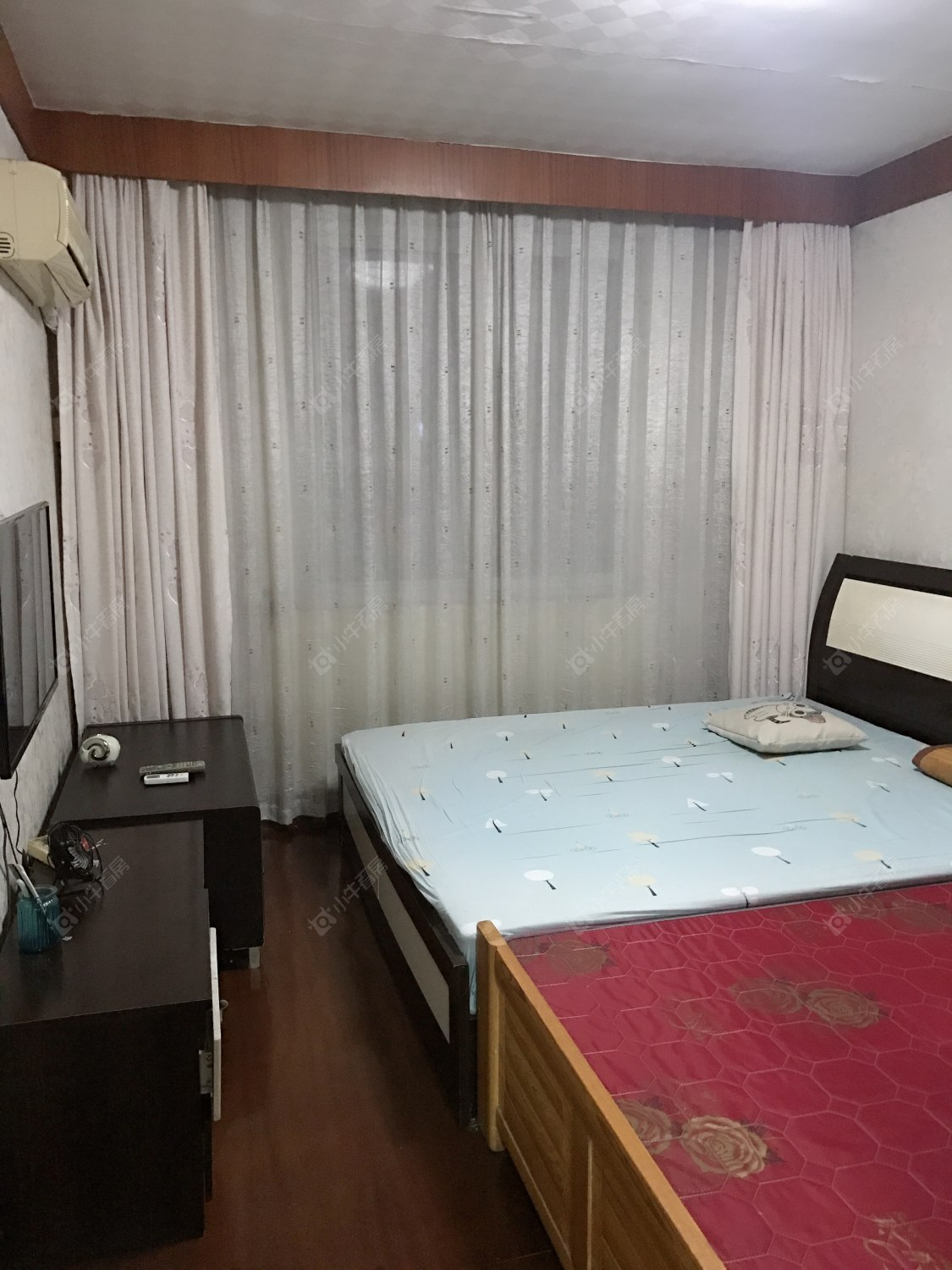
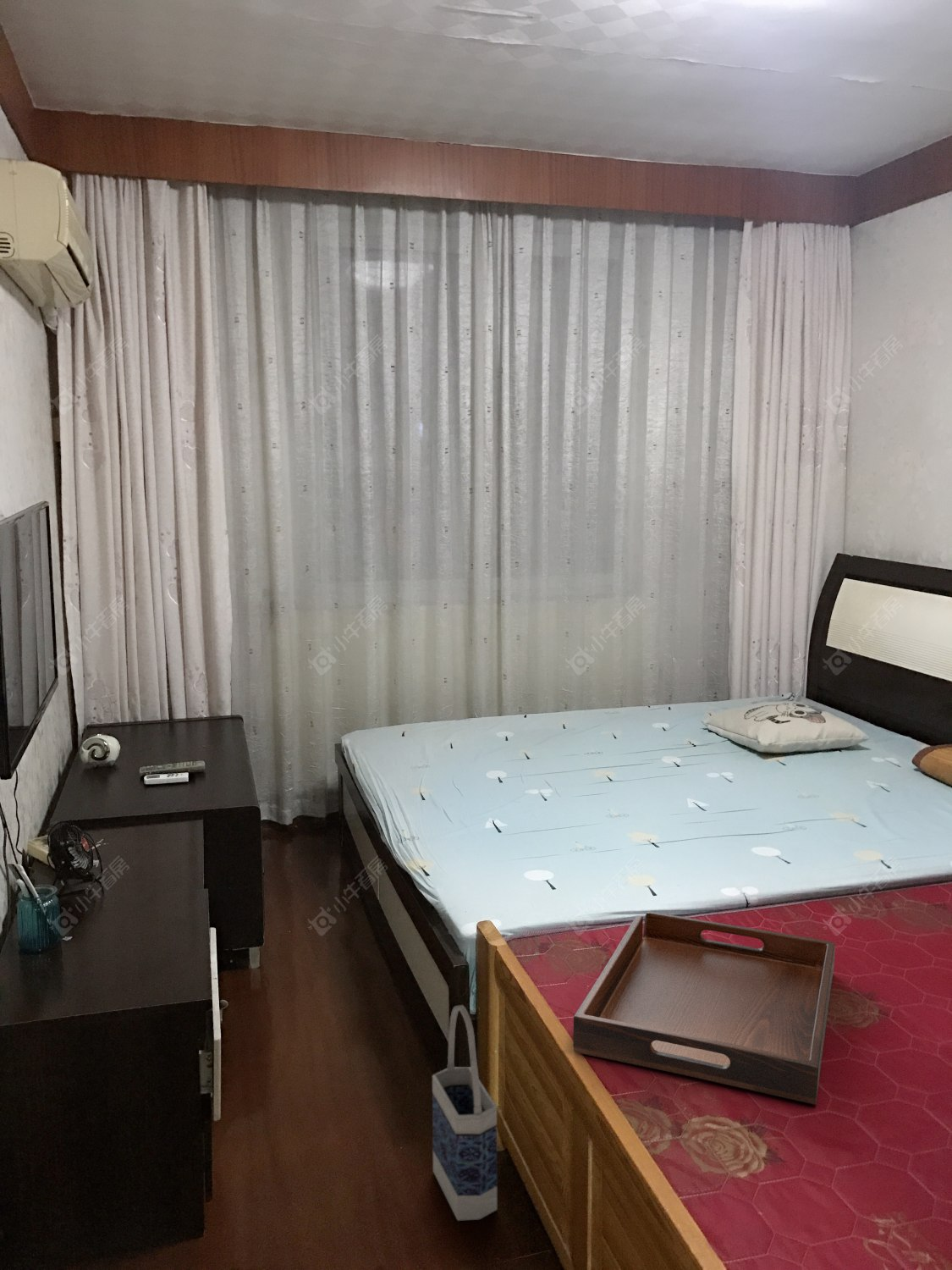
+ serving tray [572,911,836,1105]
+ bag [432,1004,498,1222]
